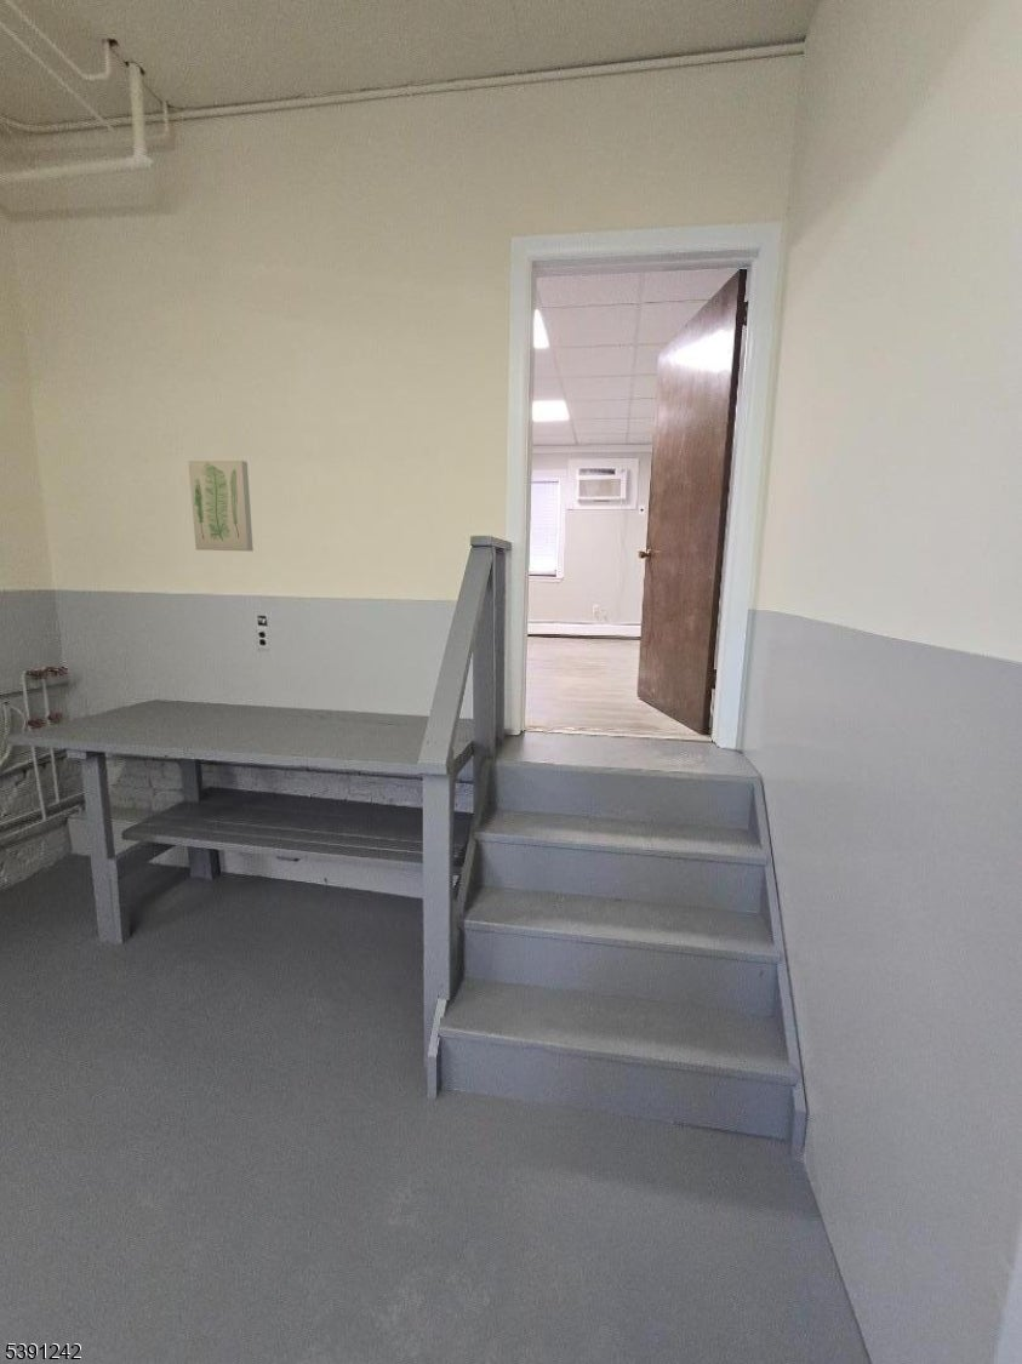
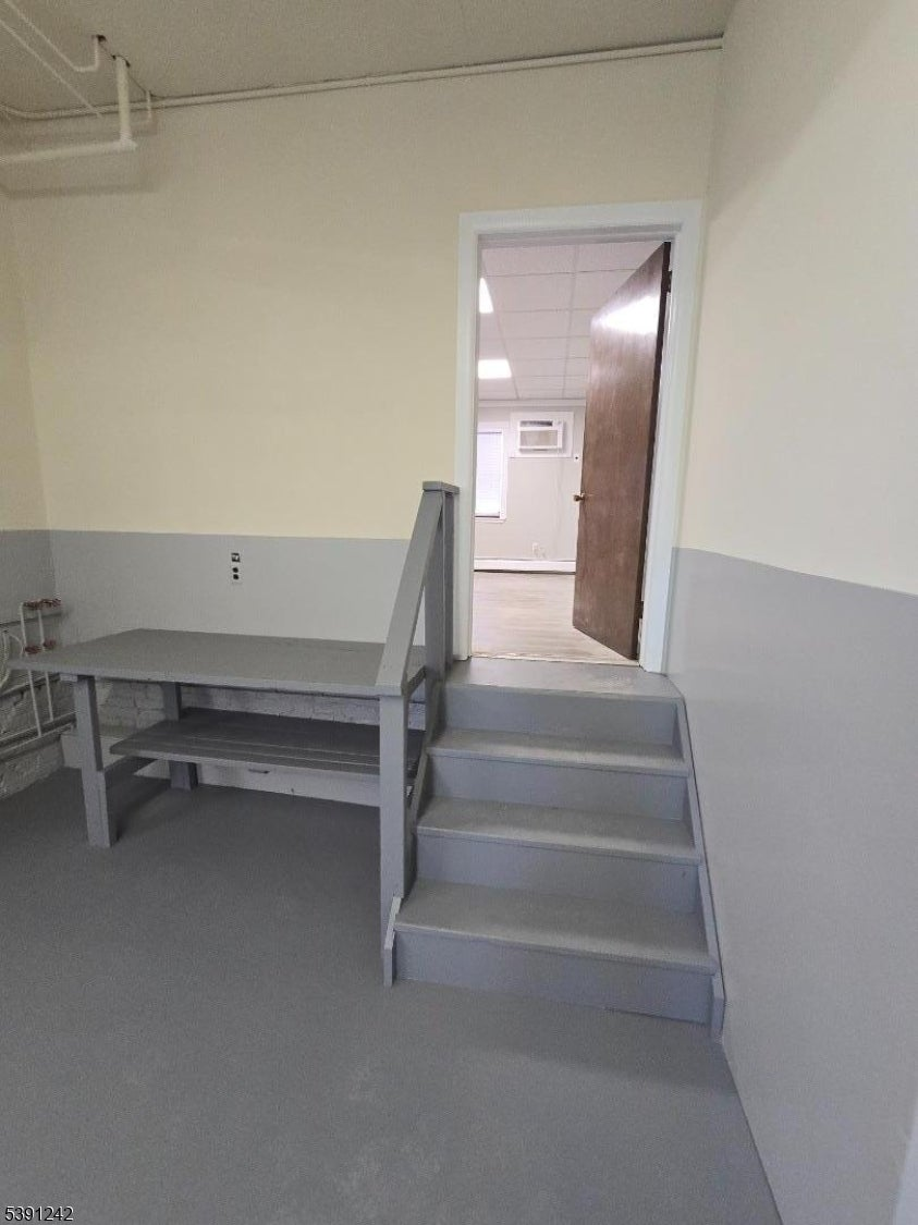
- wall art [188,460,255,552]
